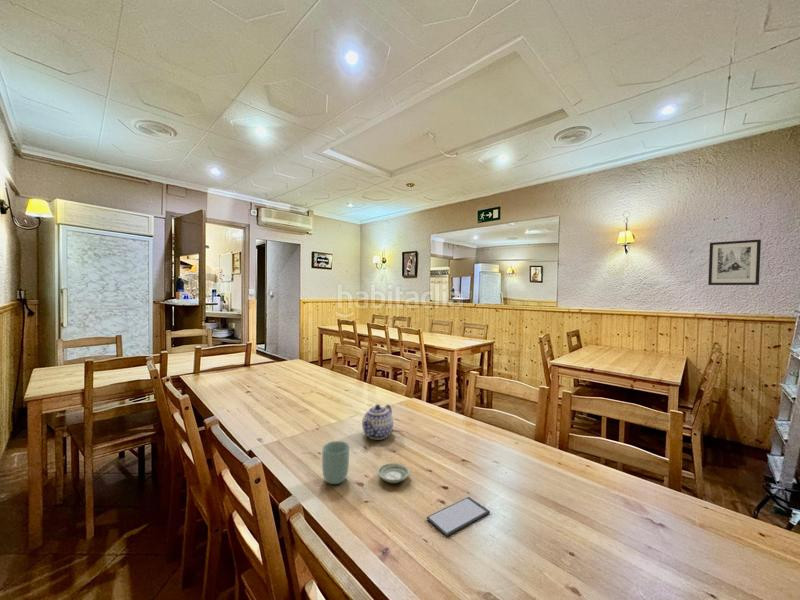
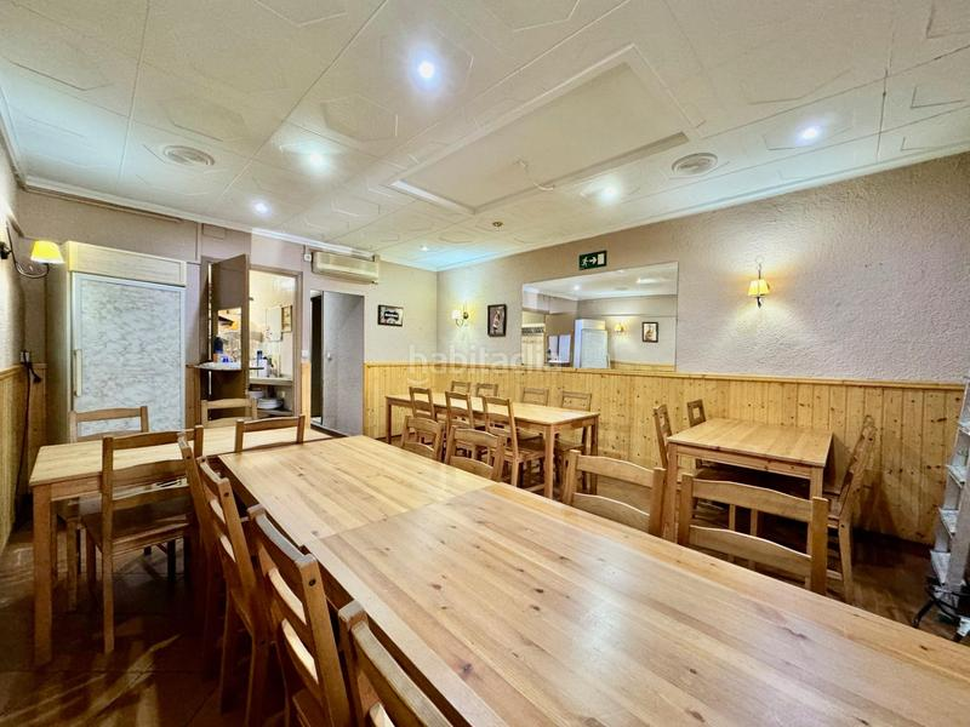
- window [426,496,491,537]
- cup [321,440,350,485]
- teapot [361,403,394,440]
- wall art [707,238,762,286]
- saucer [376,462,411,484]
